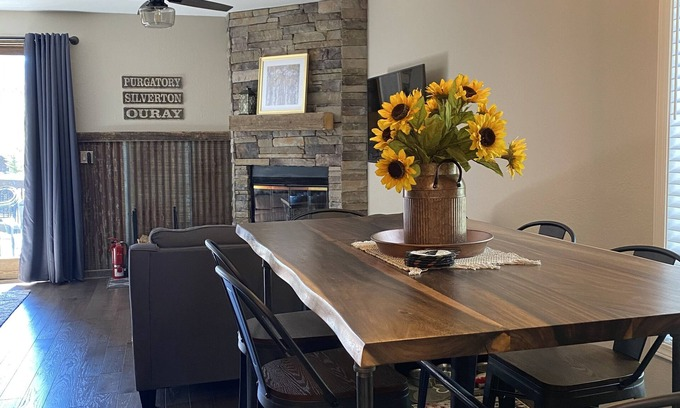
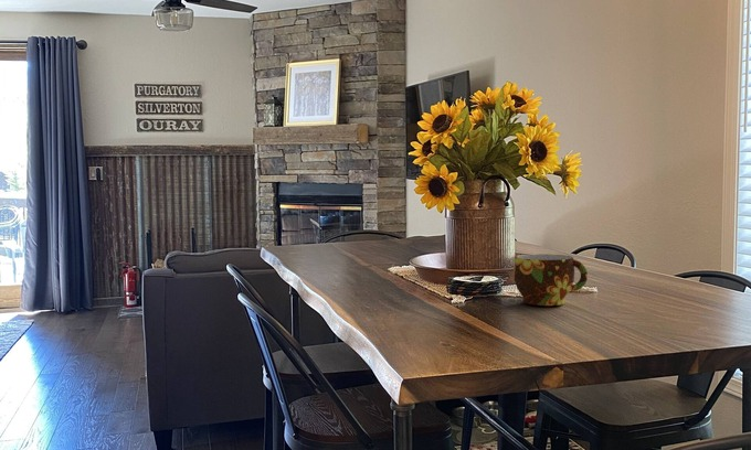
+ cup [512,253,589,307]
